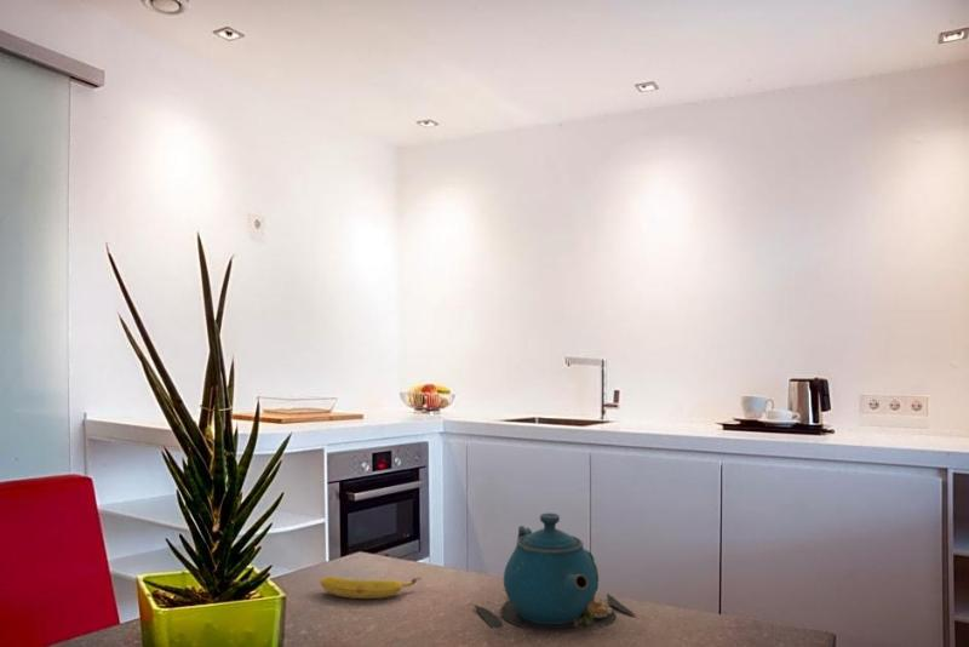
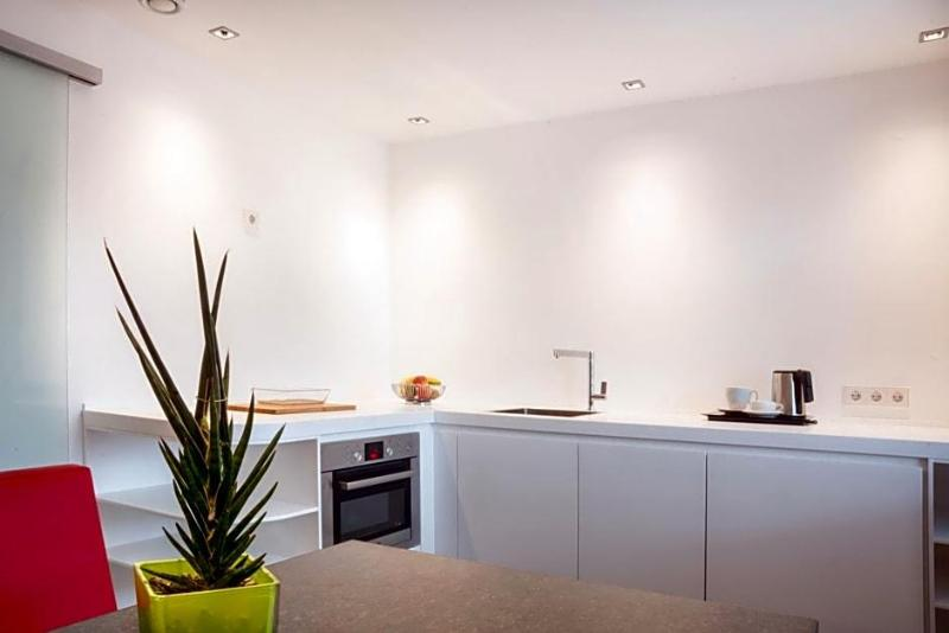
- banana [319,574,423,600]
- teapot [472,513,637,630]
